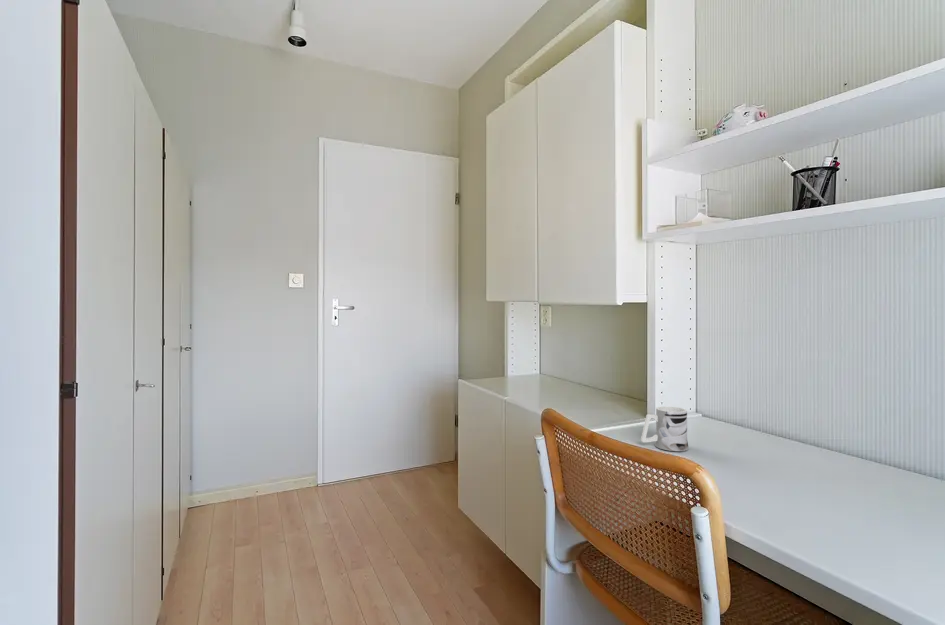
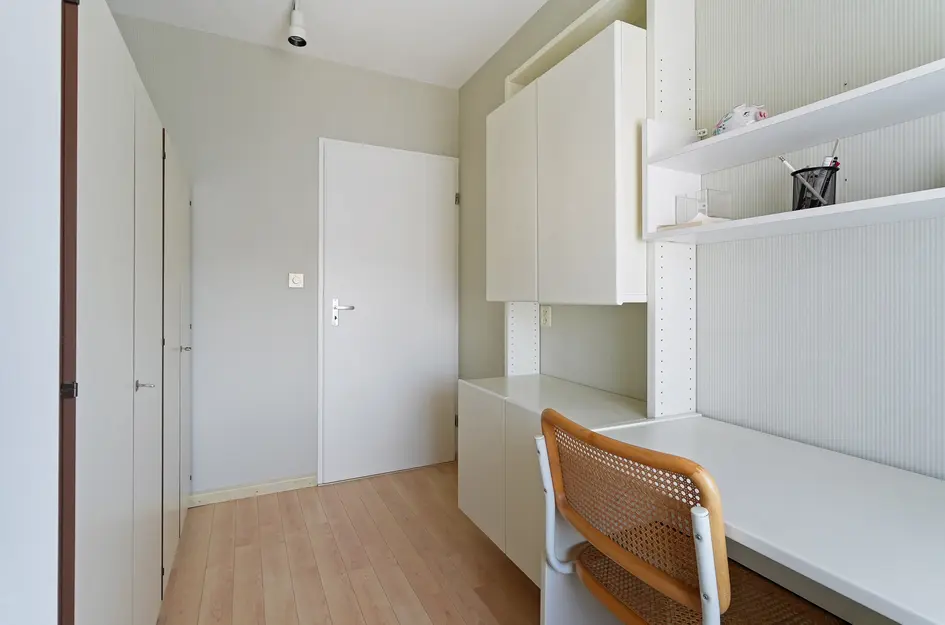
- mug [640,406,690,452]
